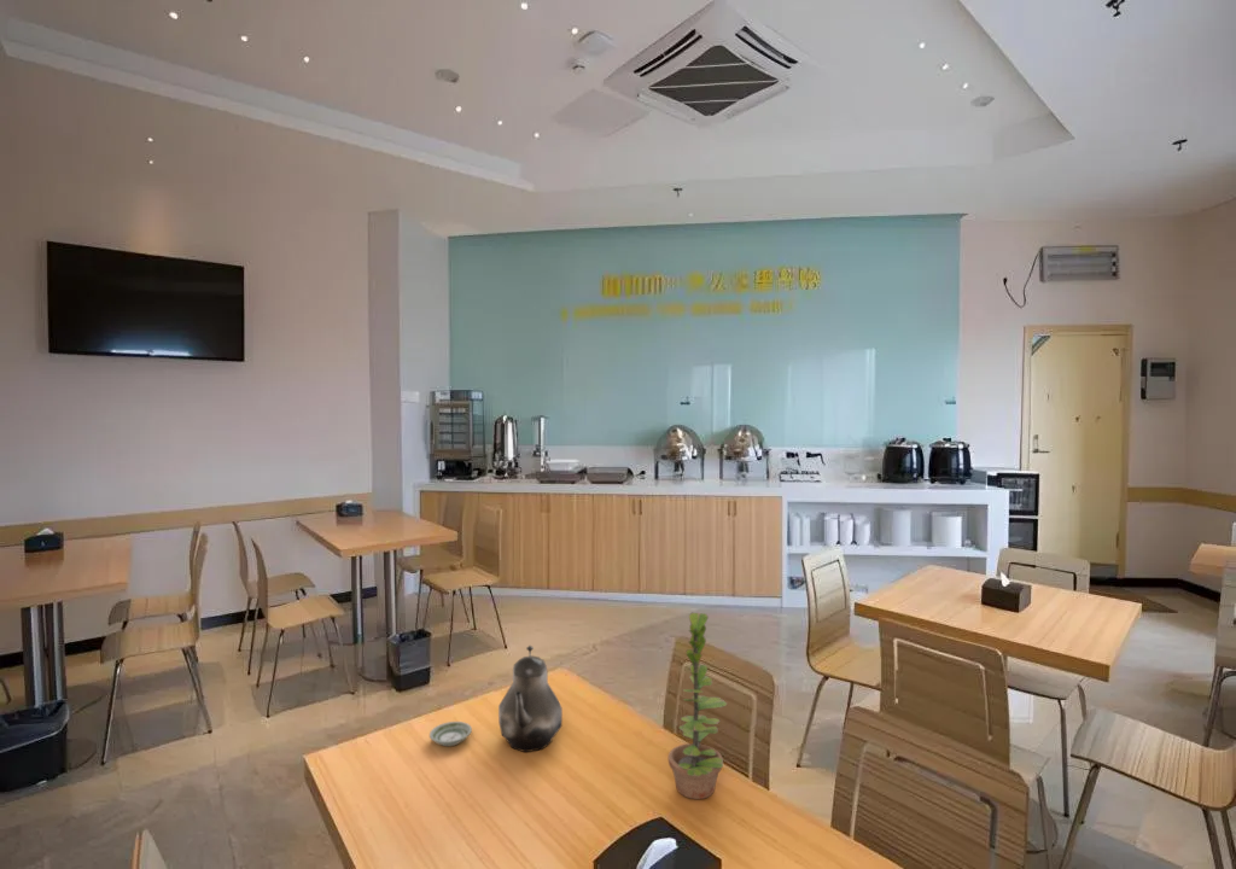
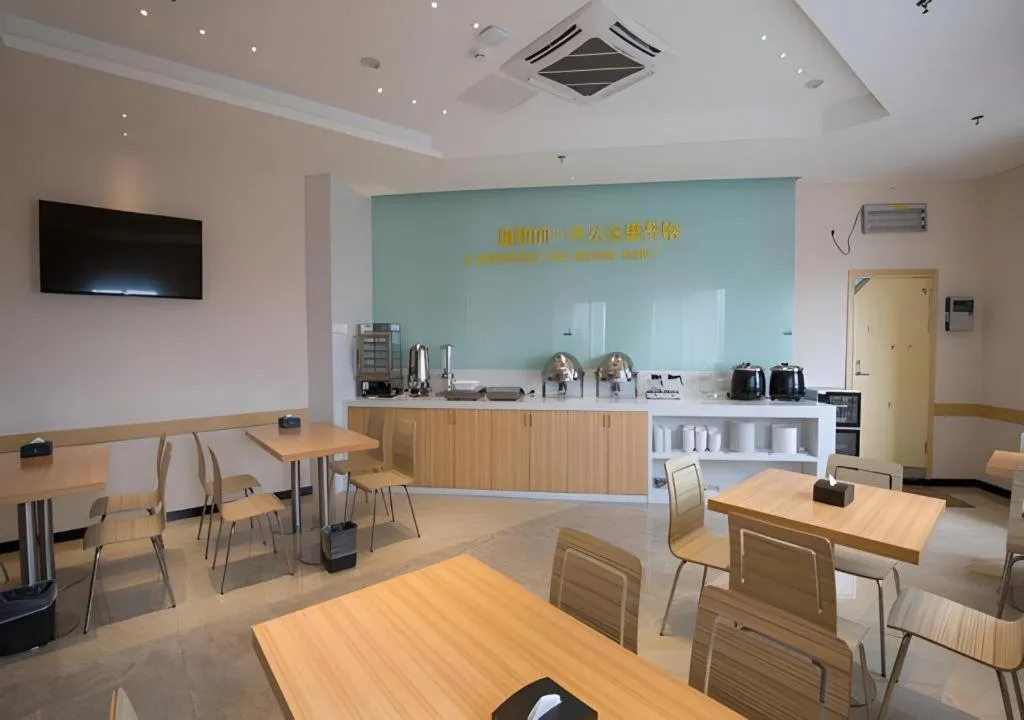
- teapot [497,645,564,753]
- plant [667,612,728,800]
- saucer [428,721,473,747]
